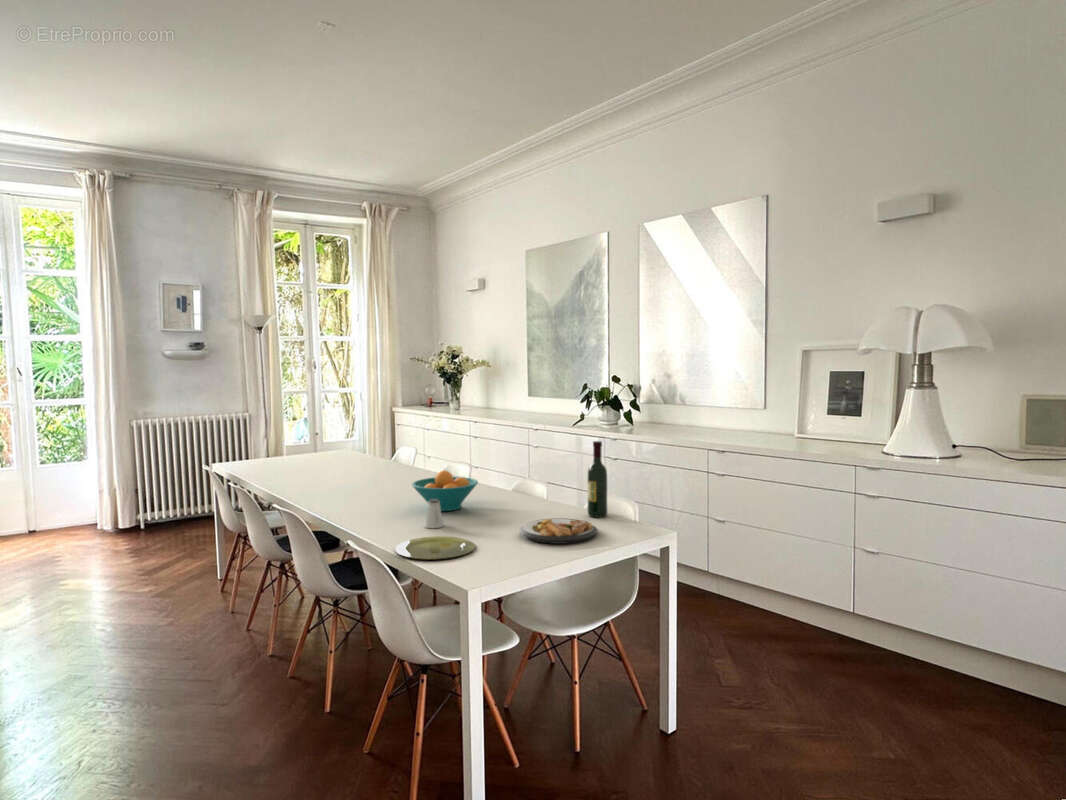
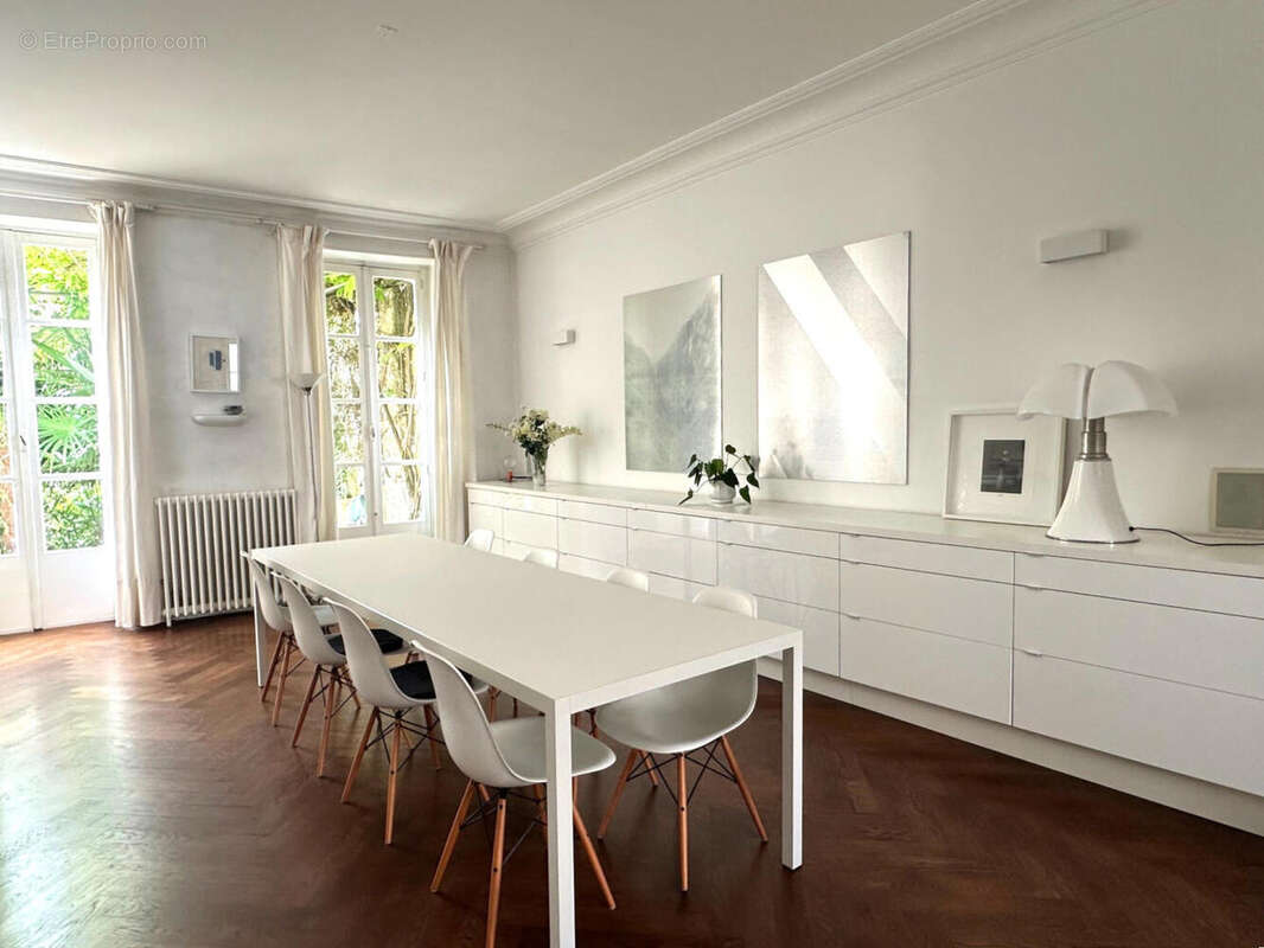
- saltshaker [424,499,445,529]
- wine bottle [586,440,609,519]
- plate [518,517,599,545]
- fruit bowl [411,469,479,512]
- plate [394,535,476,560]
